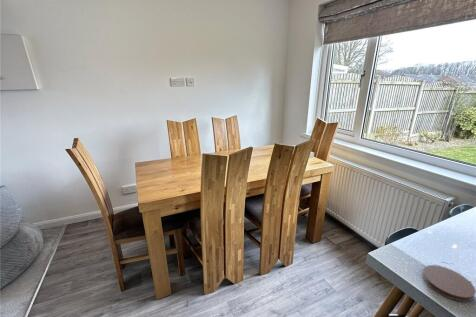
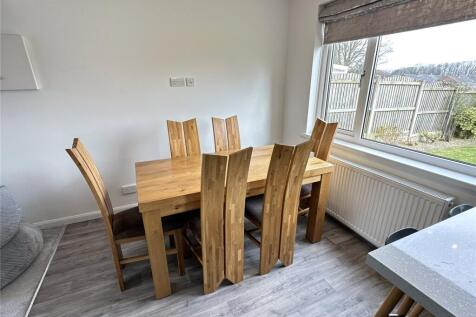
- coaster [421,264,476,303]
